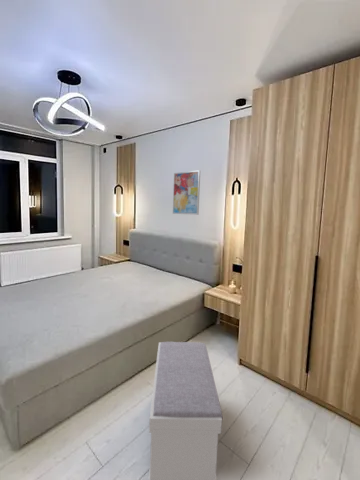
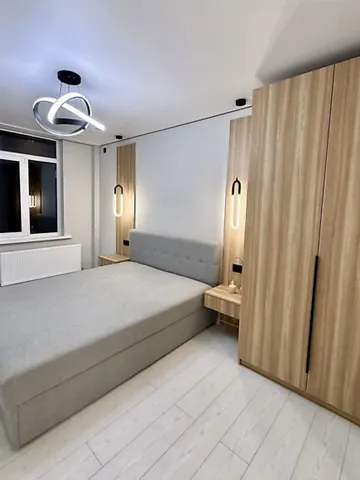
- bench [147,341,223,480]
- wall art [172,169,201,216]
